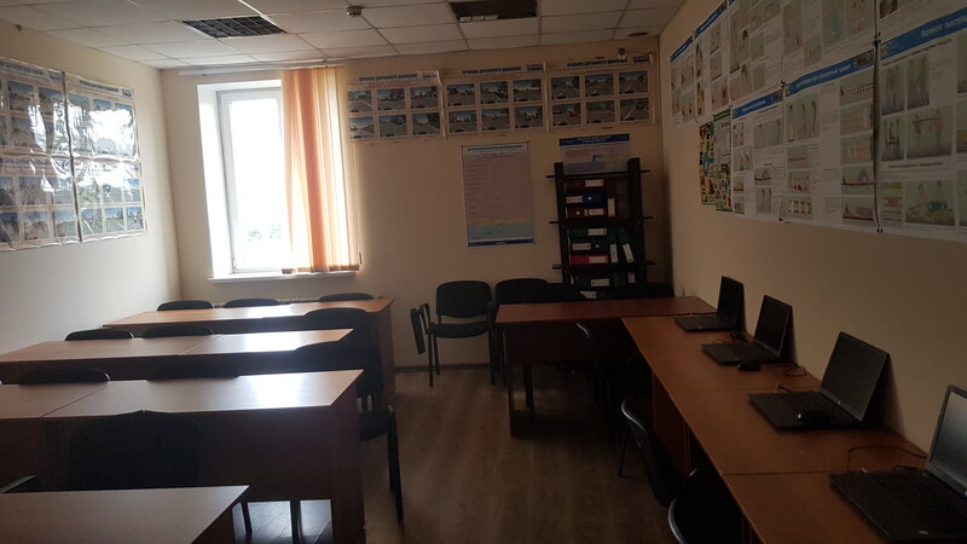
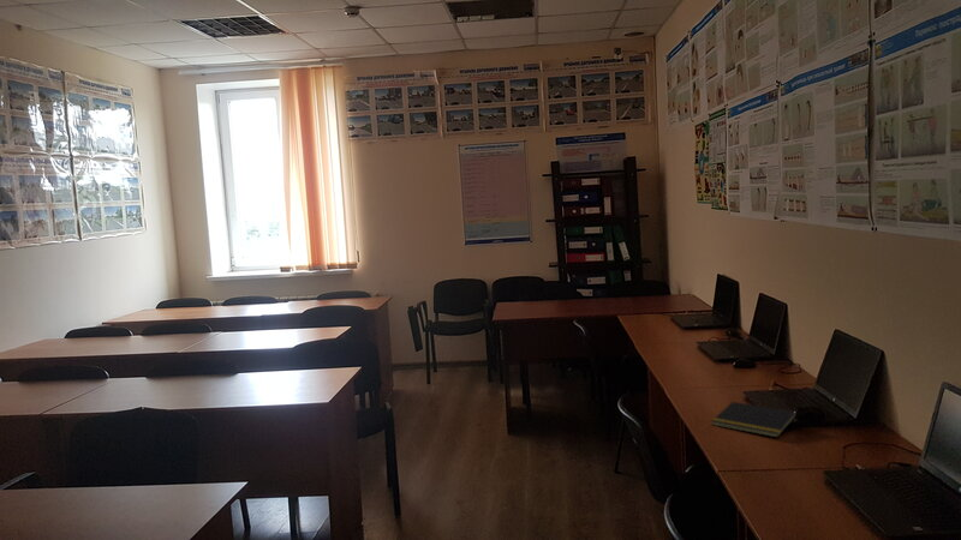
+ notepad [710,401,798,439]
